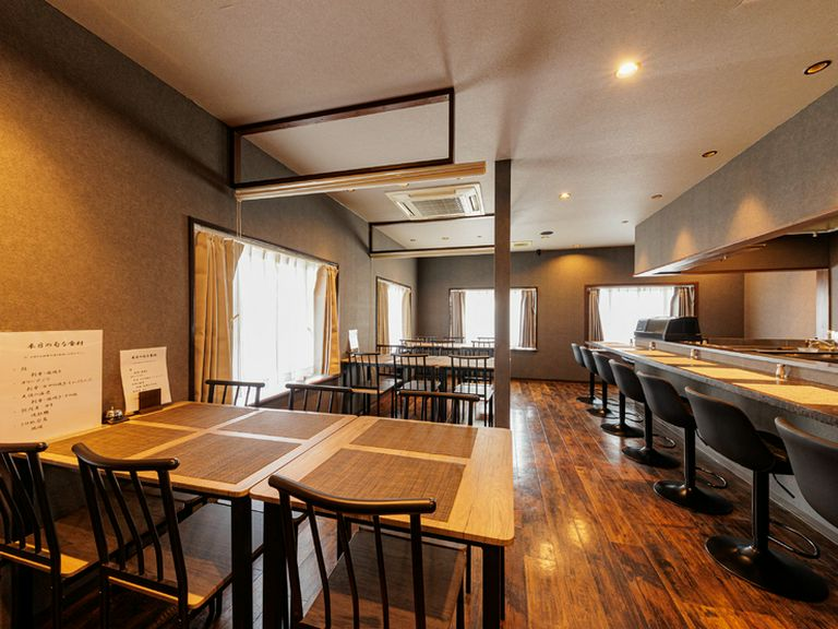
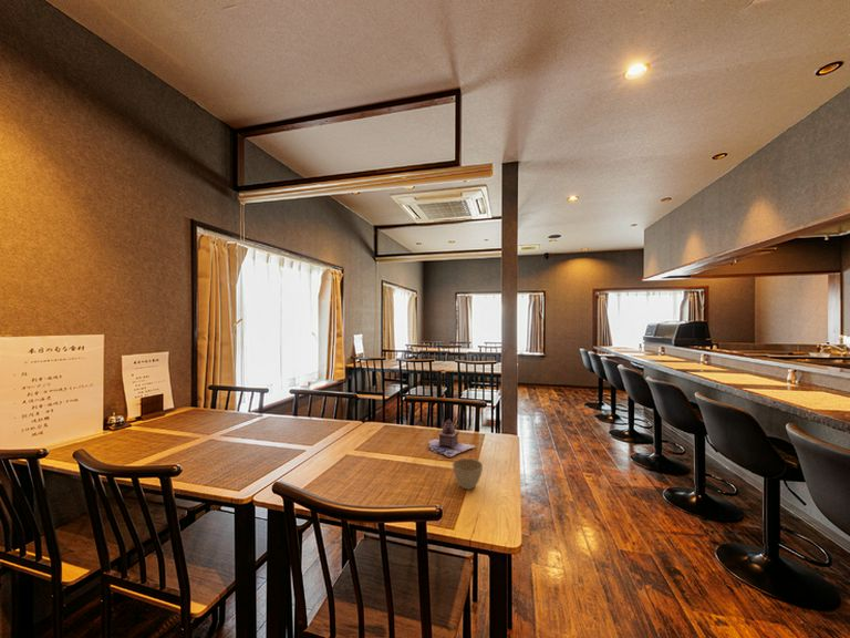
+ teapot [427,419,477,459]
+ flower pot [452,457,484,491]
